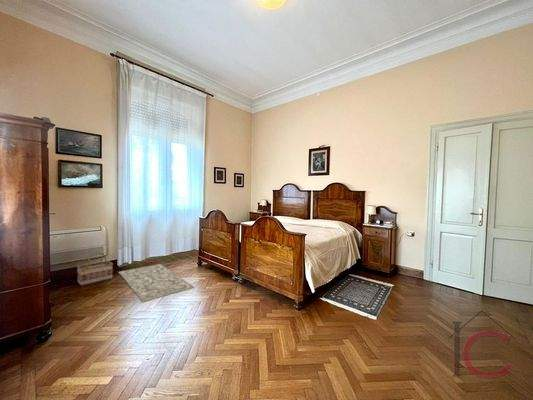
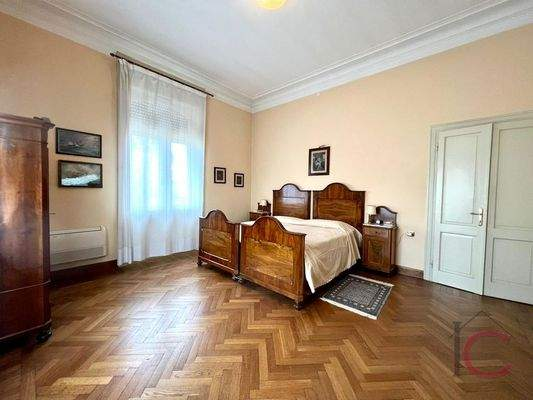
- basket [76,251,114,287]
- rug [117,263,195,303]
